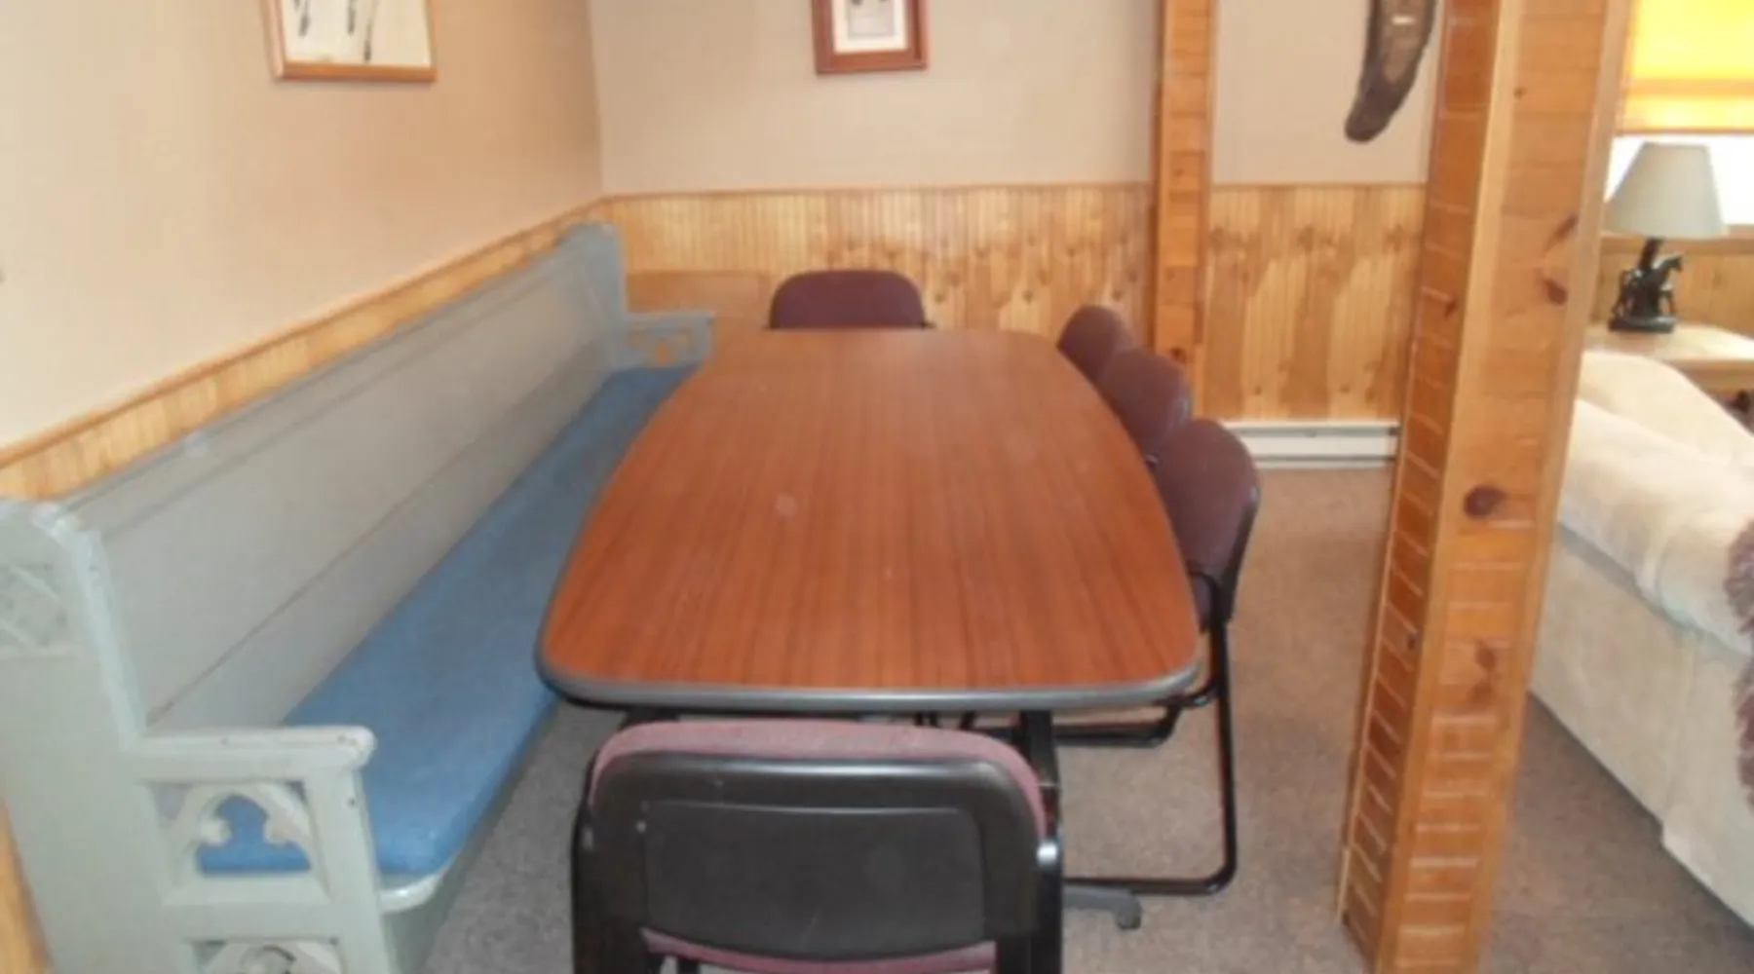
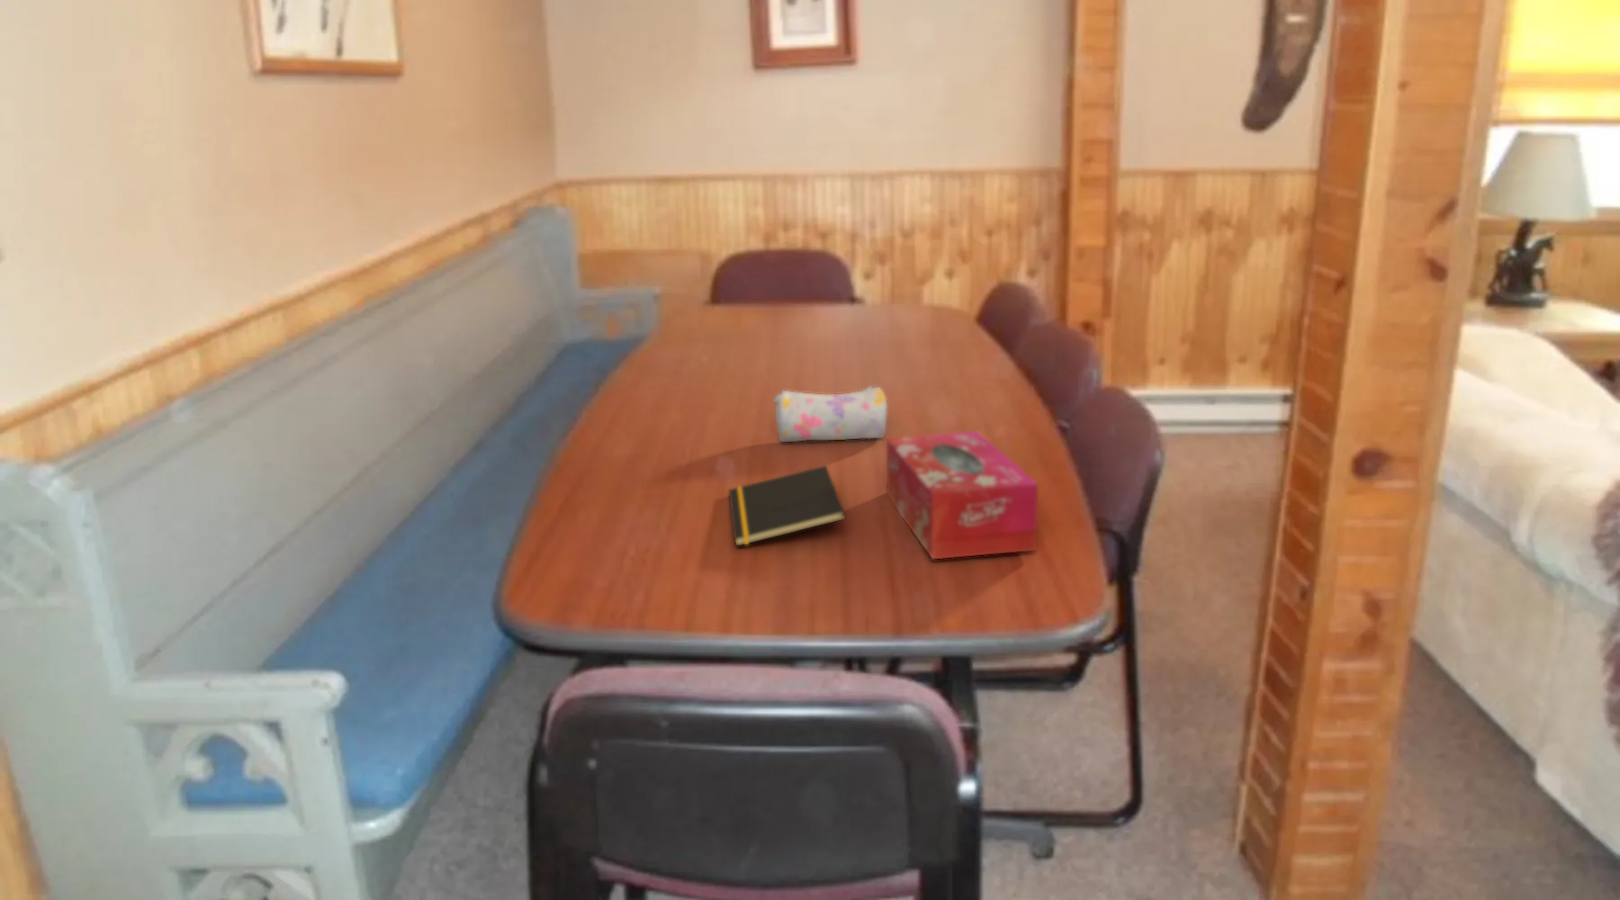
+ pencil case [773,386,888,443]
+ notepad [728,464,847,548]
+ tissue box [885,430,1038,560]
